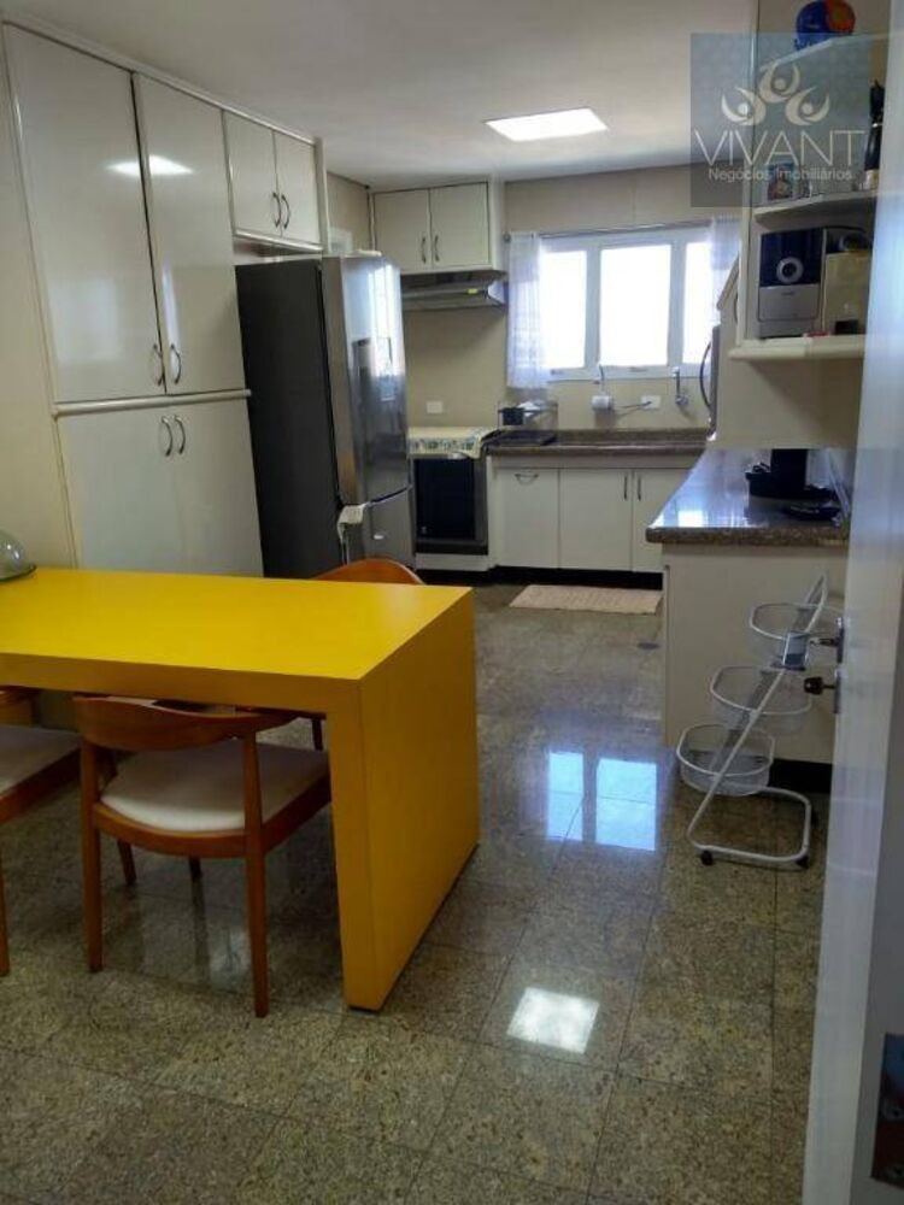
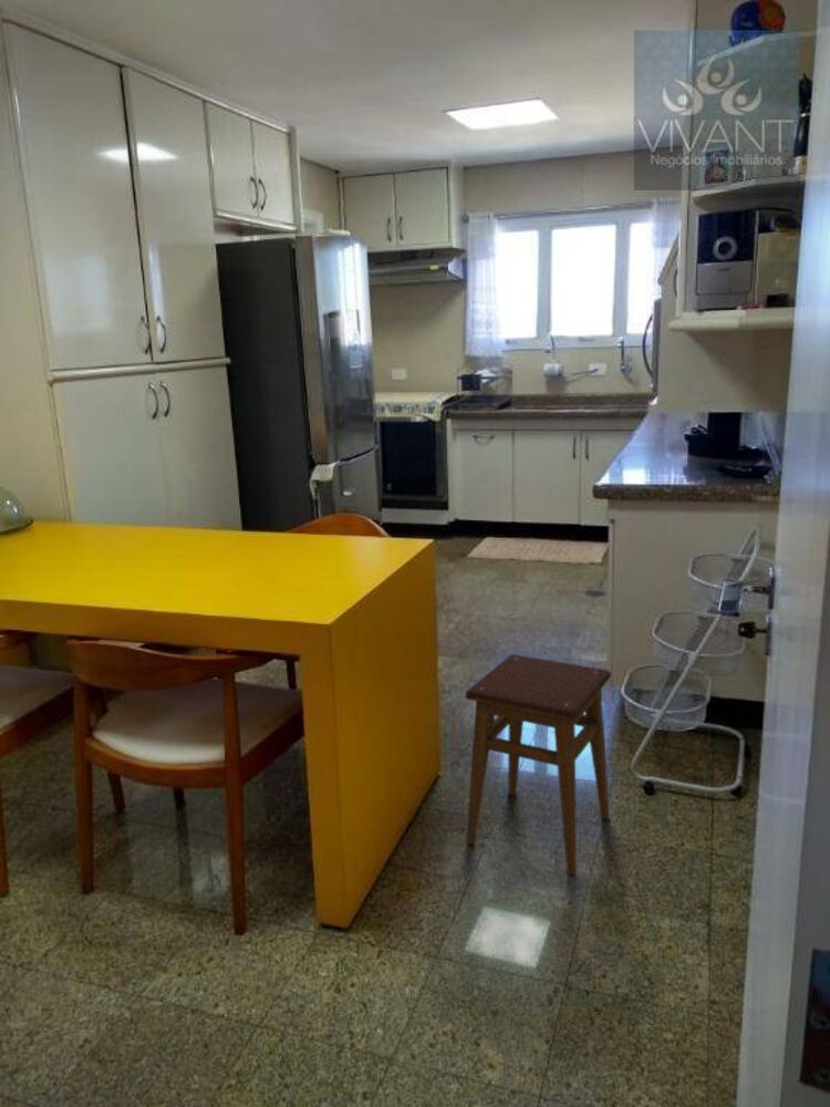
+ stool [464,653,612,877]
